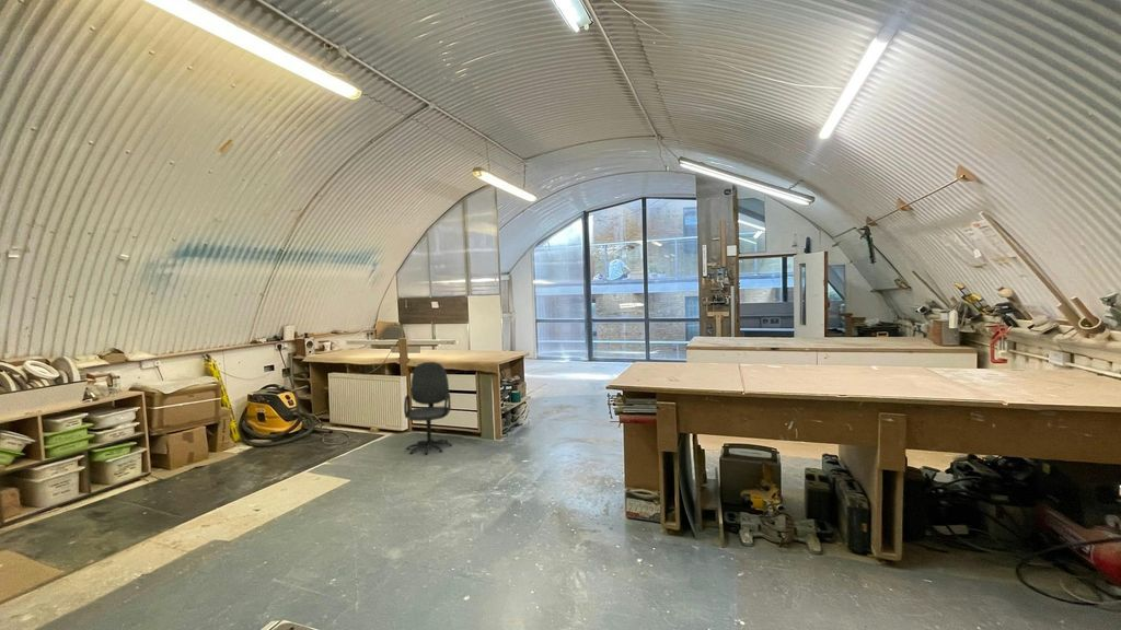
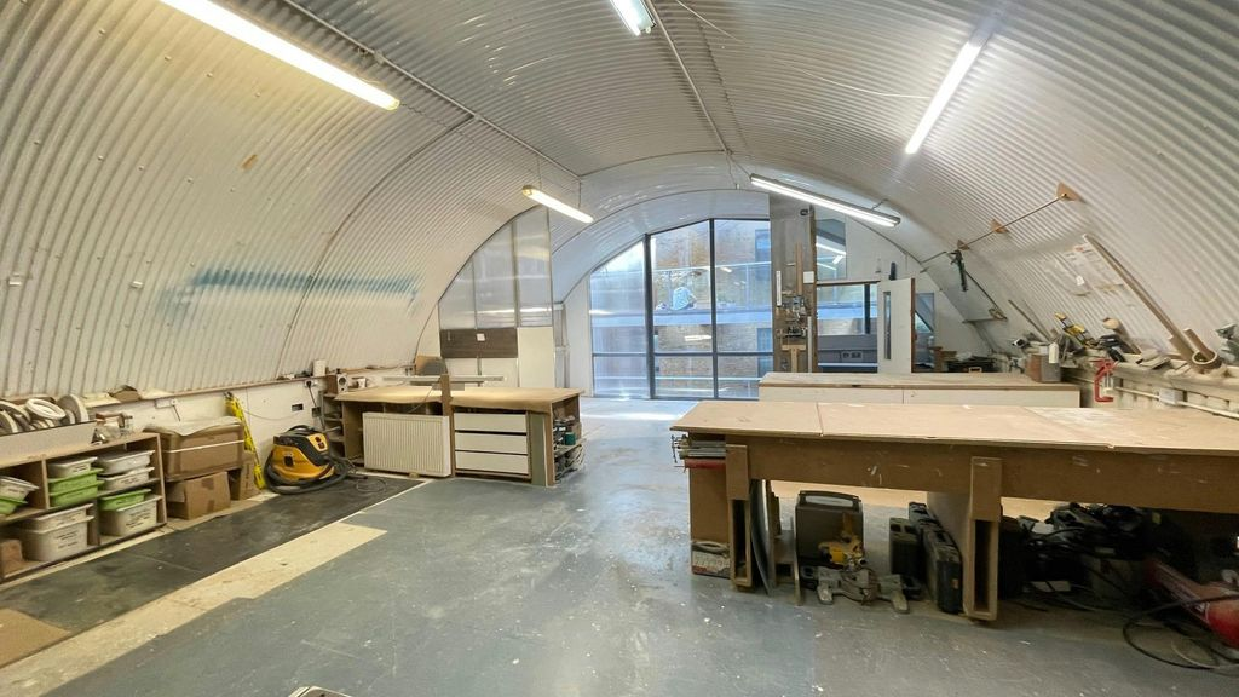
- office chair [403,361,453,456]
